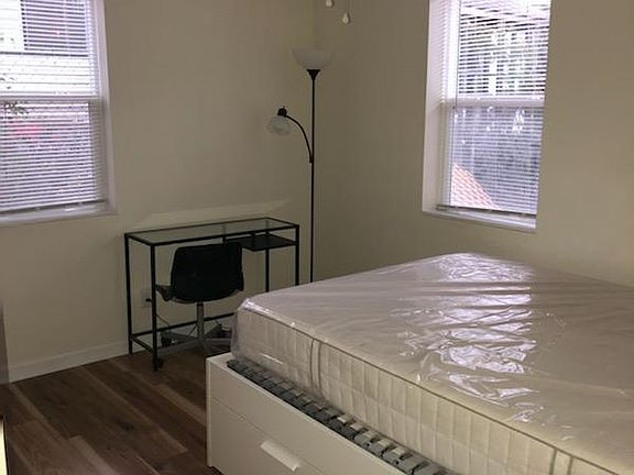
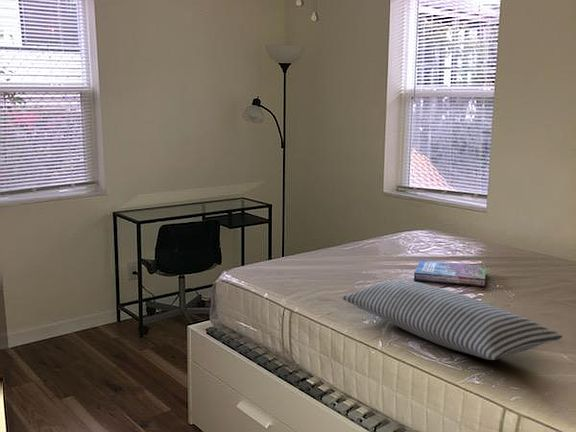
+ pillow [340,279,563,361]
+ book [413,260,486,287]
